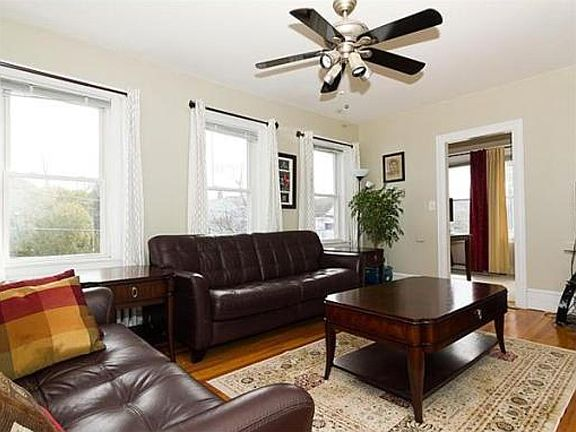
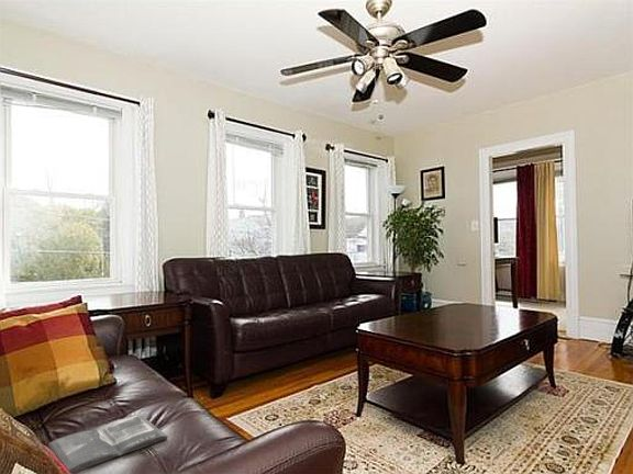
+ magazine [47,414,169,474]
